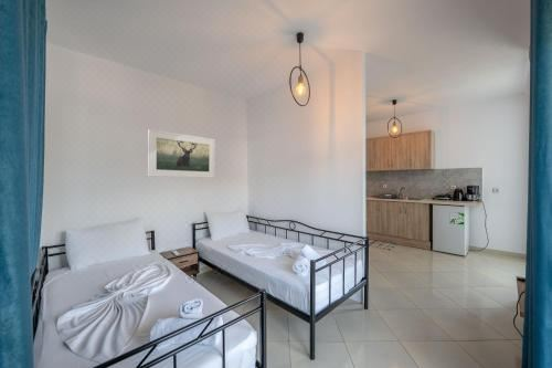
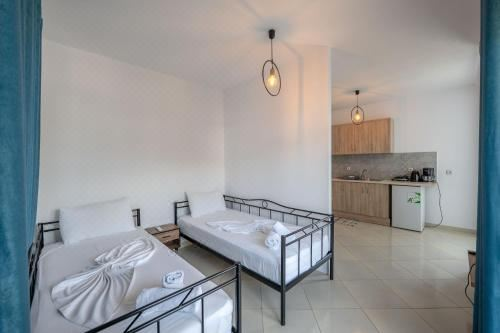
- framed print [147,128,216,179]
